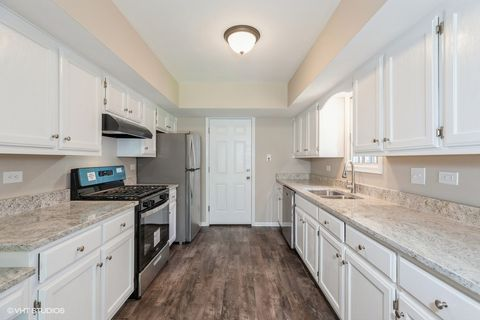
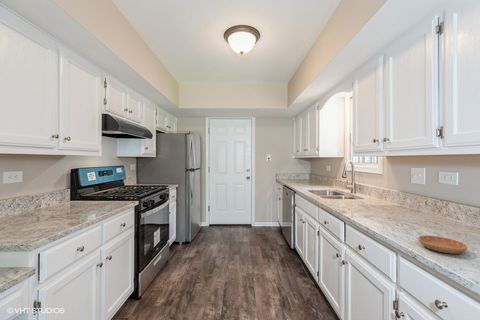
+ saucer [417,235,468,255]
